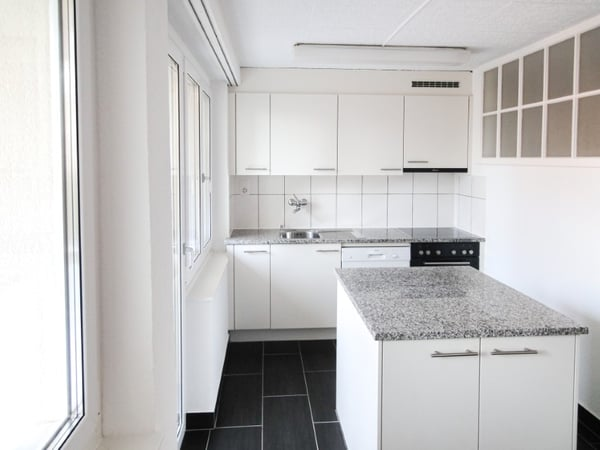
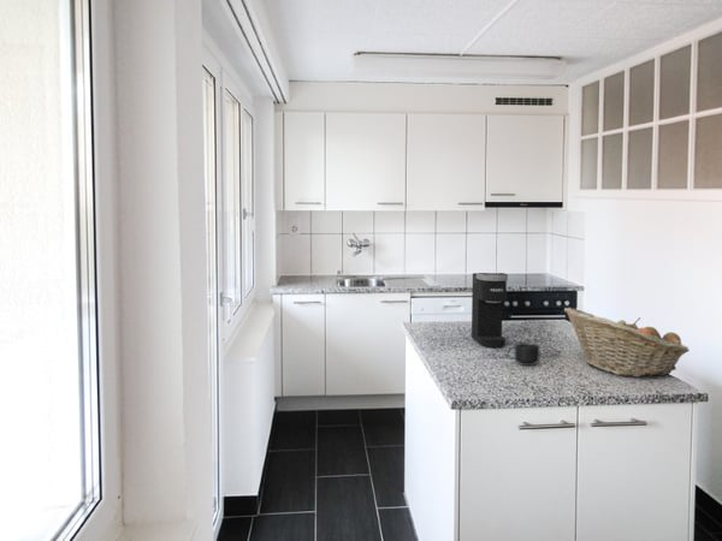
+ coffee maker [471,272,509,347]
+ fruit basket [563,307,691,379]
+ mug [507,341,540,367]
